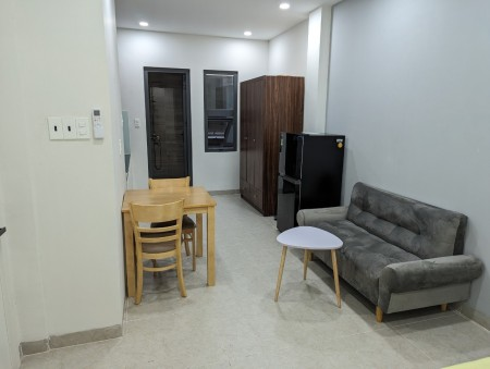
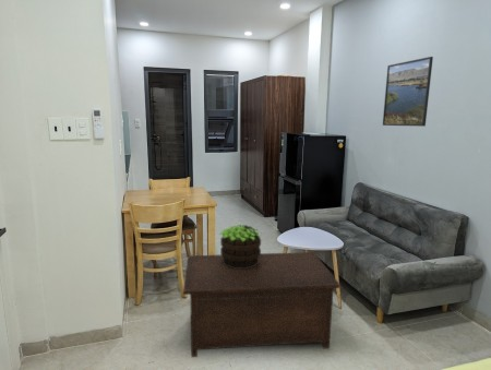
+ potted plant [218,224,262,268]
+ cabinet [182,251,340,358]
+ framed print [382,56,434,128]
